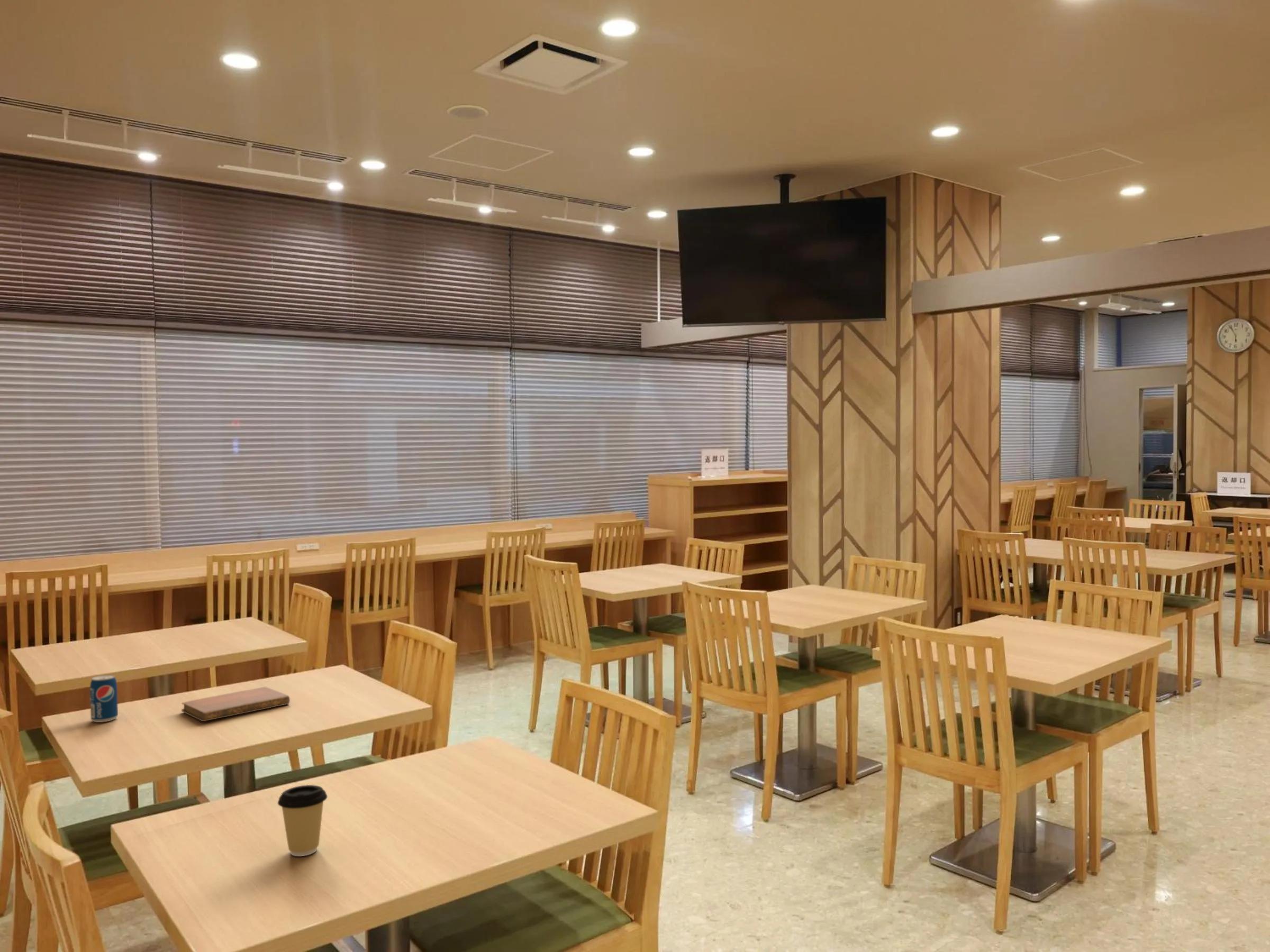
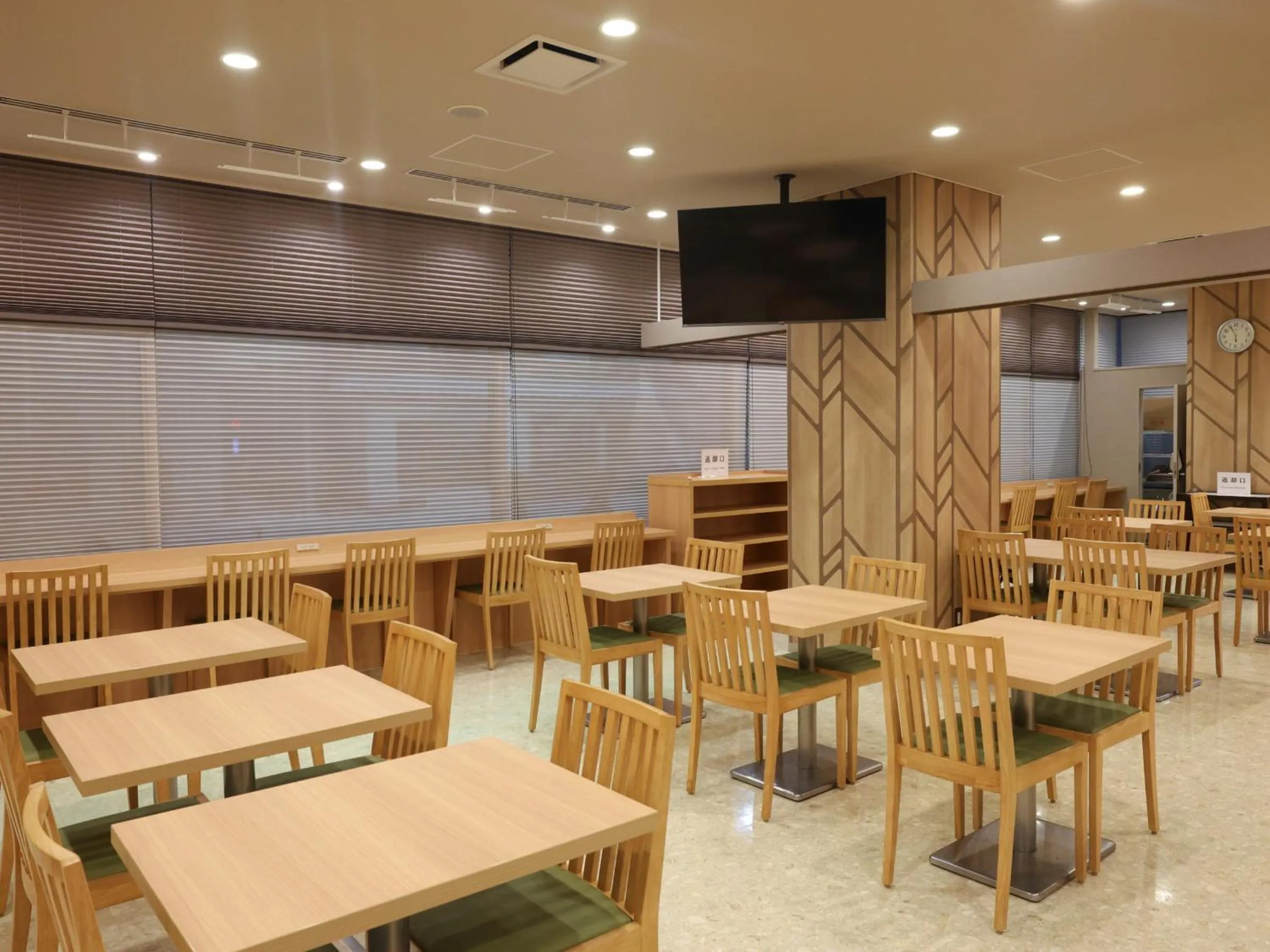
- beverage can [89,674,119,723]
- notebook [181,686,291,722]
- coffee cup [277,784,328,857]
